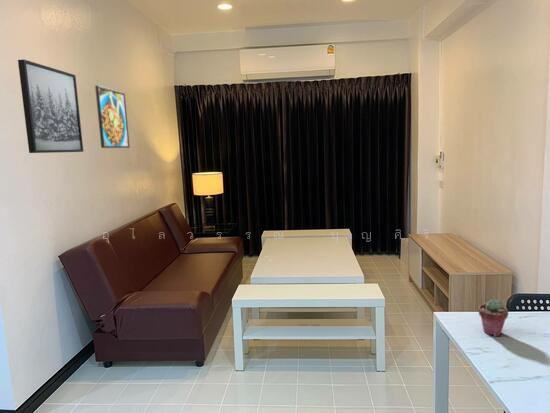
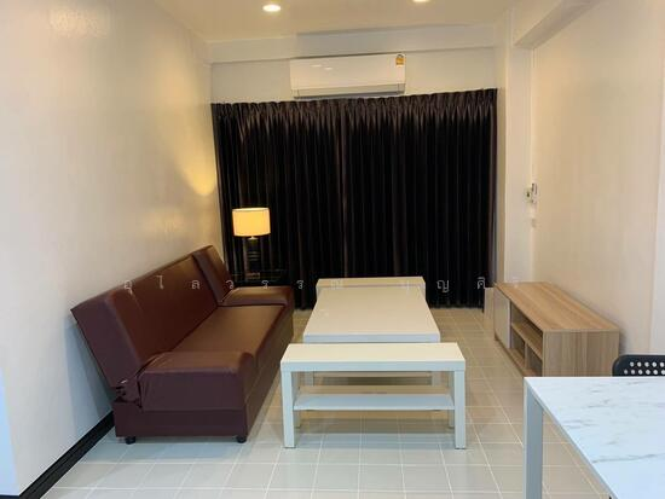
- potted succulent [478,298,509,337]
- wall art [17,58,84,154]
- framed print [94,85,131,149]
